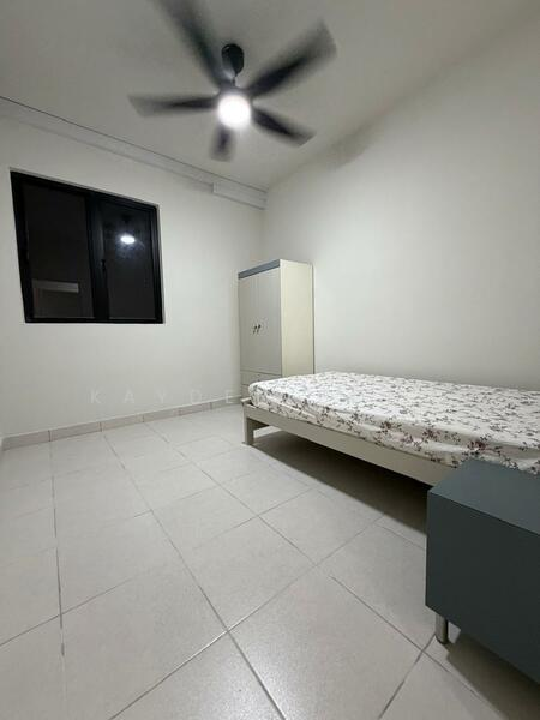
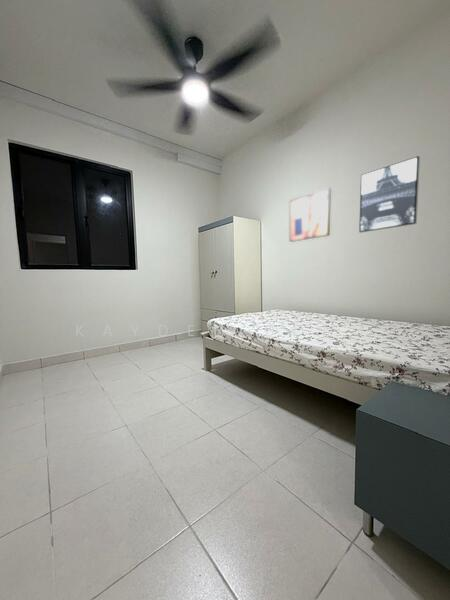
+ wall art [289,187,332,243]
+ wall art [358,155,421,234]
